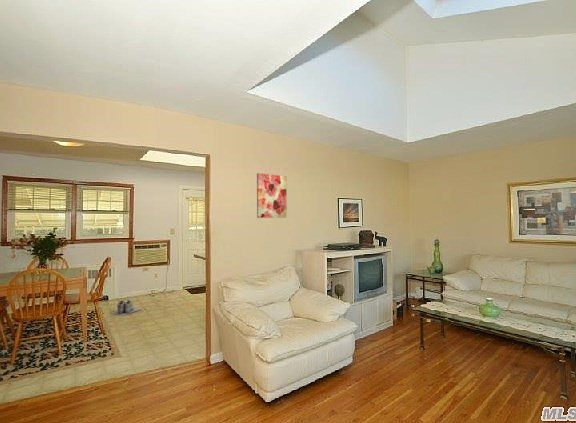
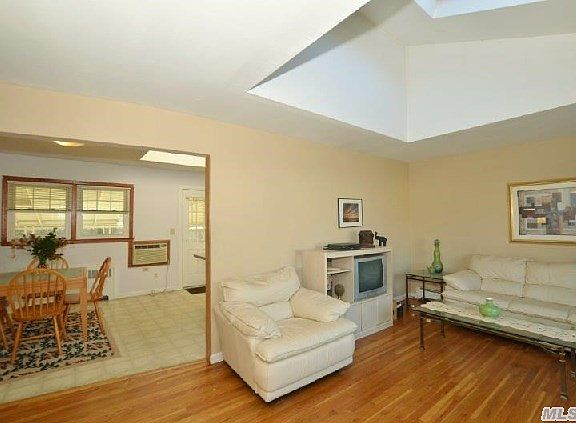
- wall art [256,172,288,219]
- boots [110,299,142,317]
